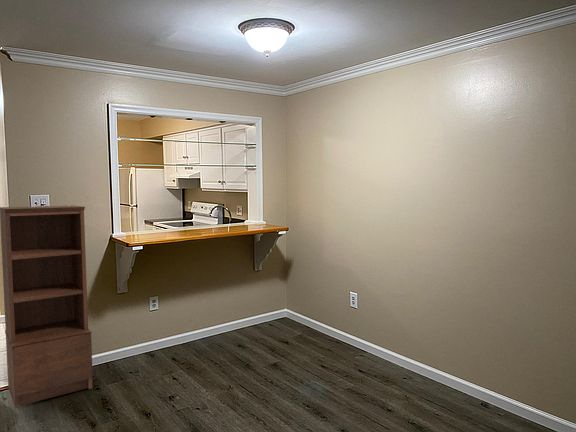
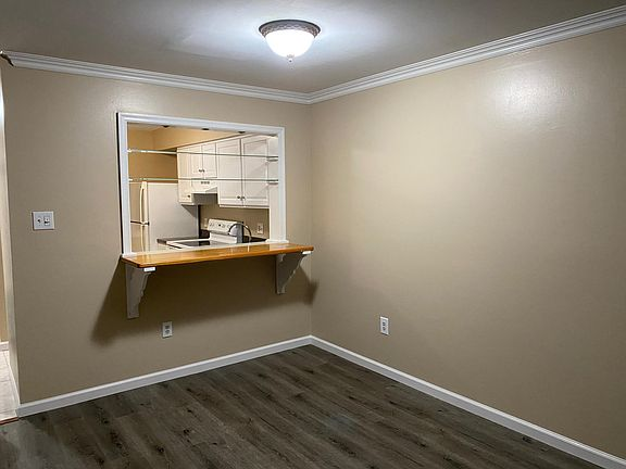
- shelving unit [0,204,94,409]
